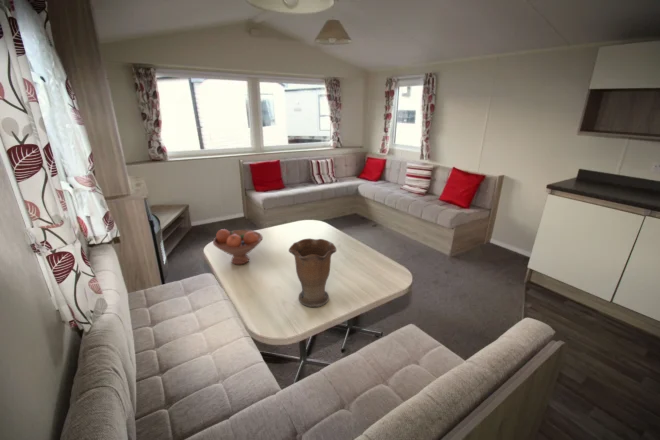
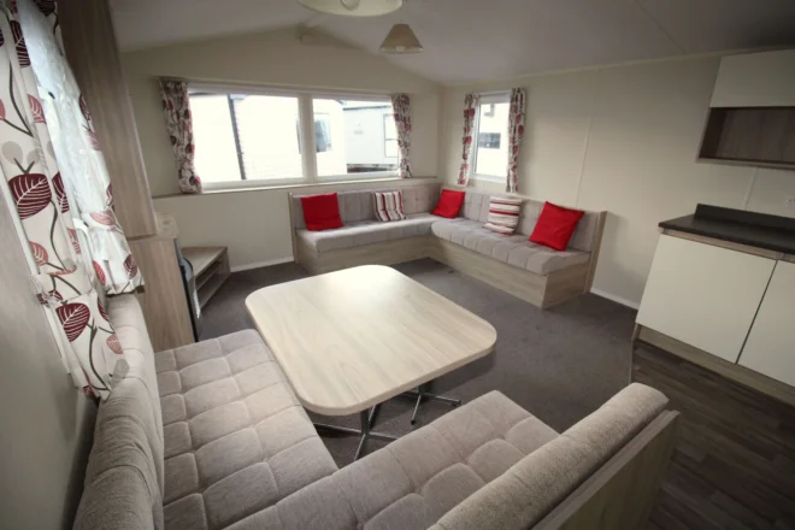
- vase [288,238,338,308]
- fruit bowl [212,228,264,266]
